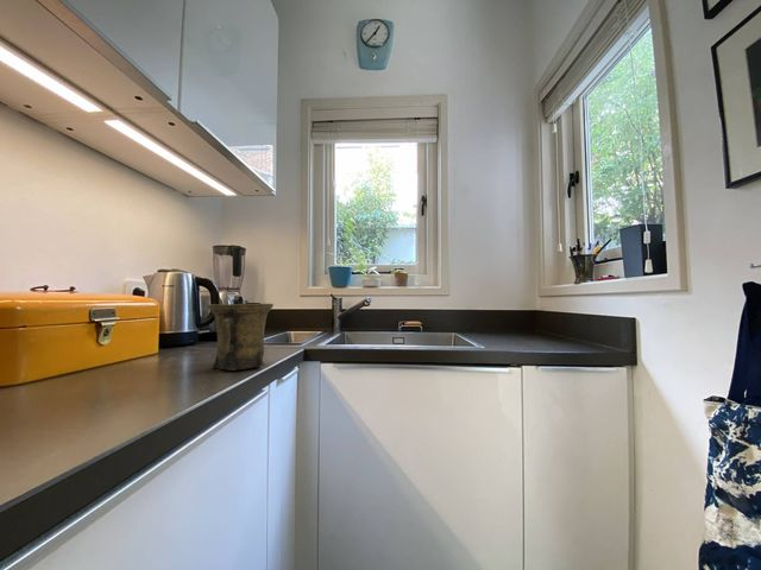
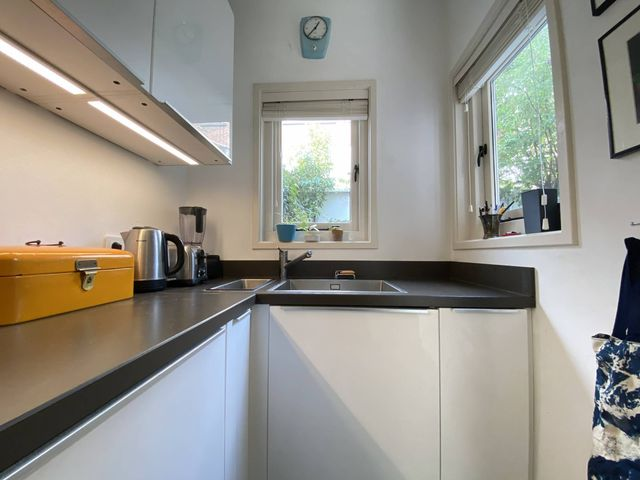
- mug [207,303,275,372]
